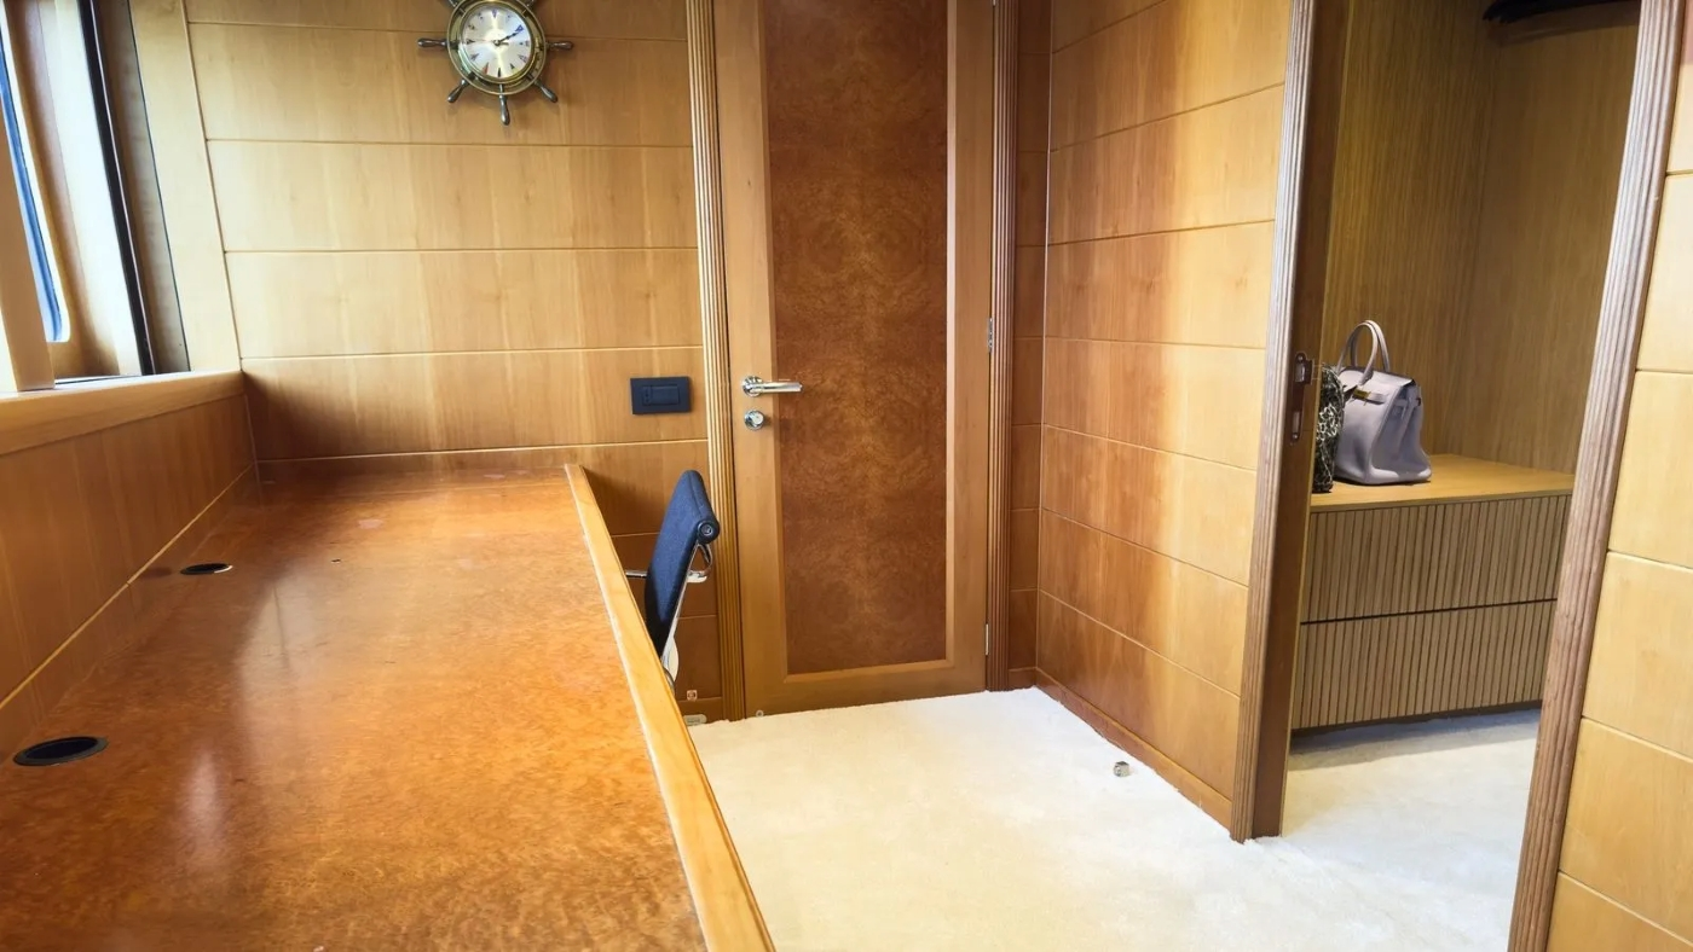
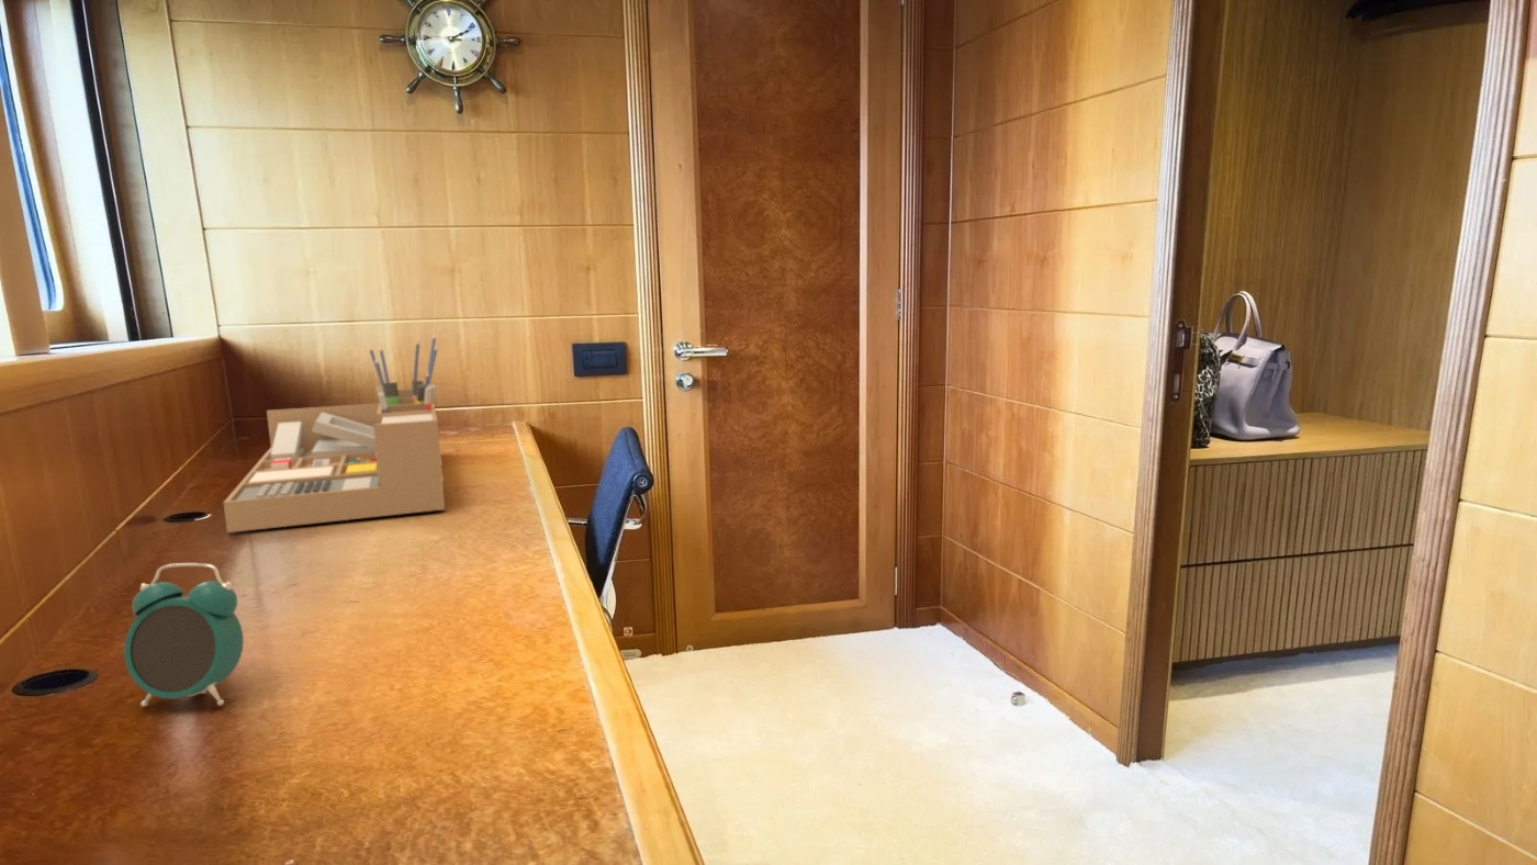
+ alarm clock [123,562,245,708]
+ desk organizer [223,330,446,533]
